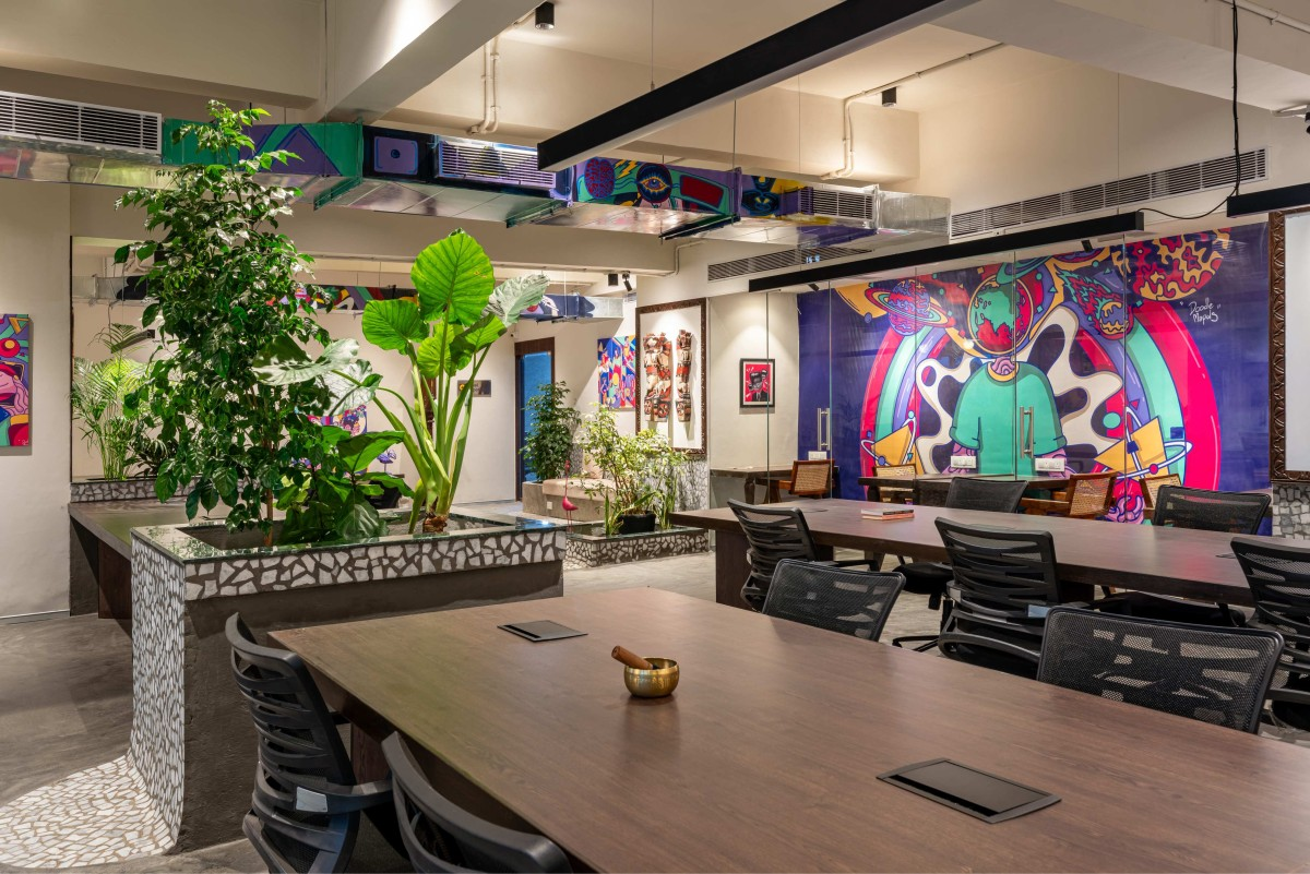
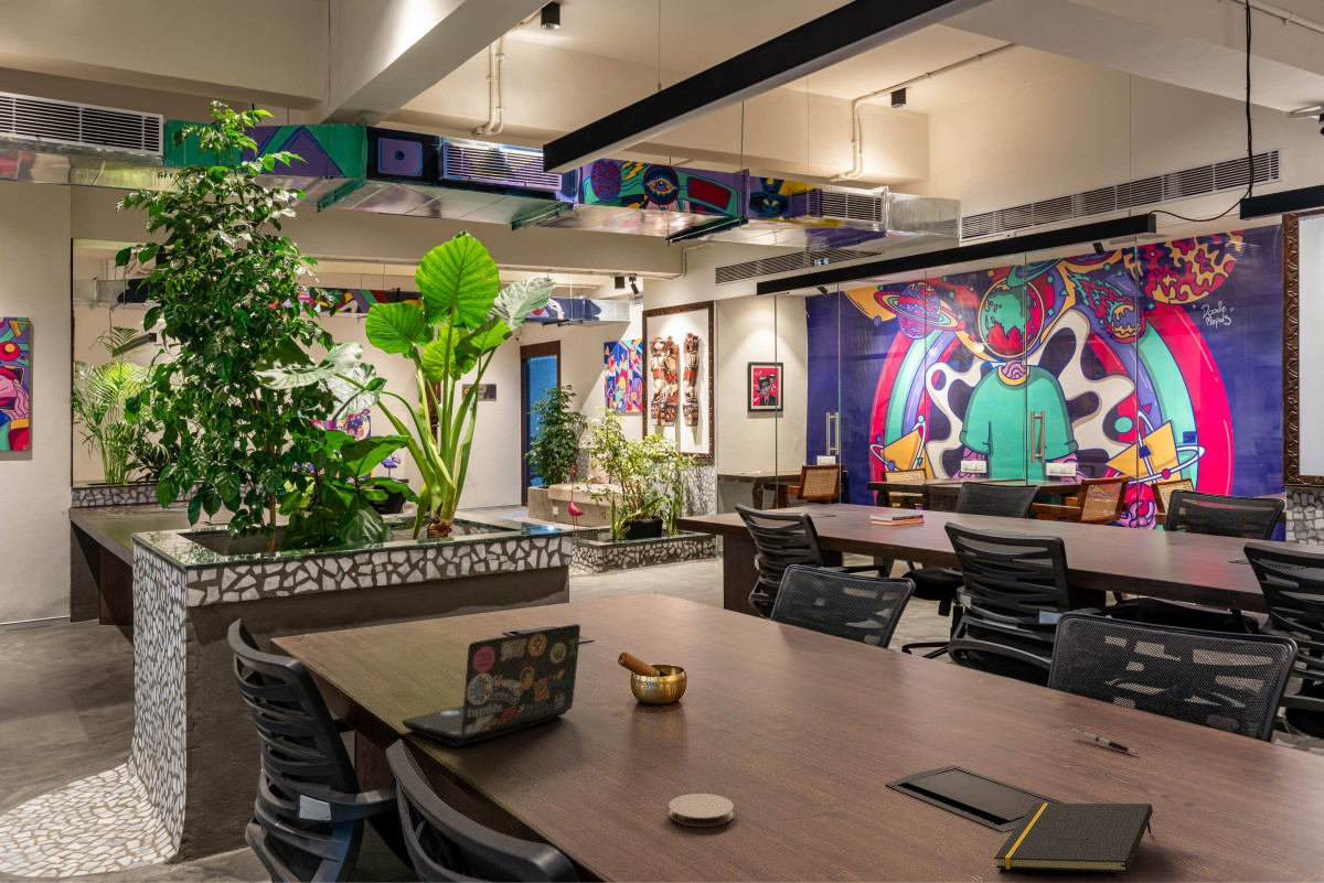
+ notepad [993,803,1154,873]
+ laptop [401,623,581,747]
+ pen [1069,728,1140,755]
+ coaster [668,793,735,828]
